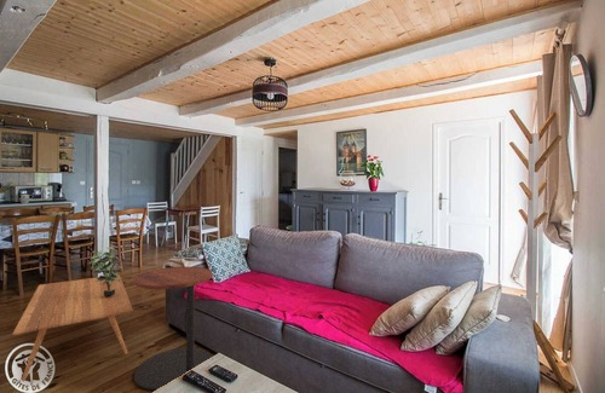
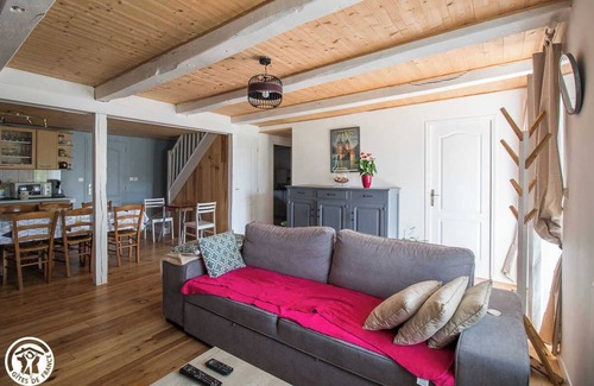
- coffee table [12,273,134,382]
- potted plant [88,244,123,296]
- side table [133,266,213,392]
